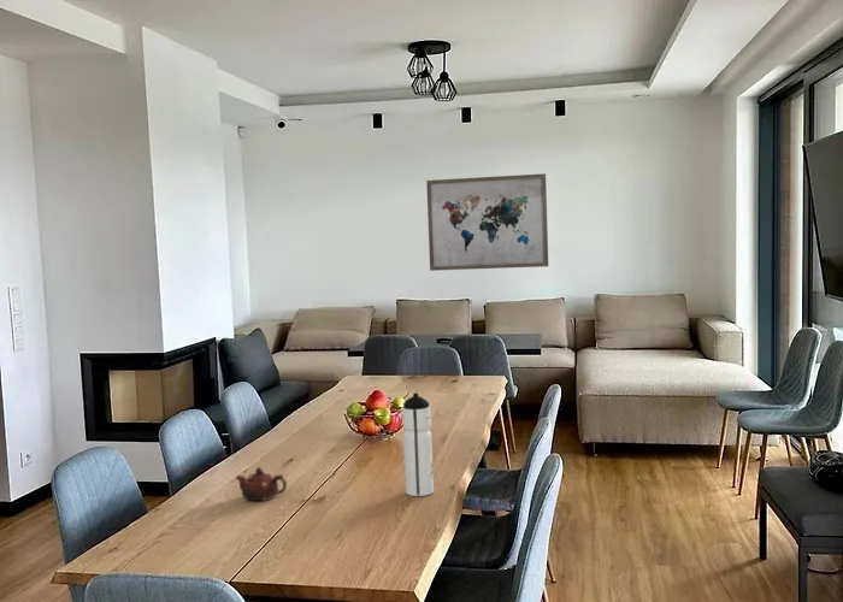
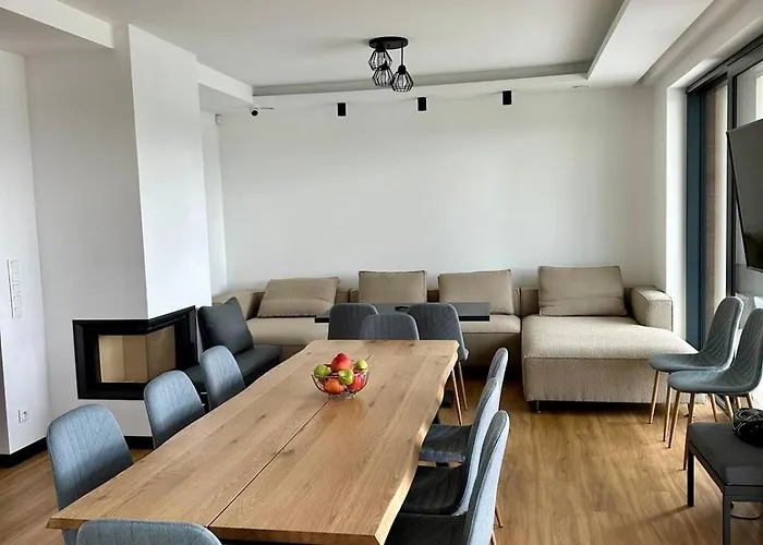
- teapot [235,466,288,502]
- water bottle [401,391,435,497]
- wall art [425,172,549,272]
